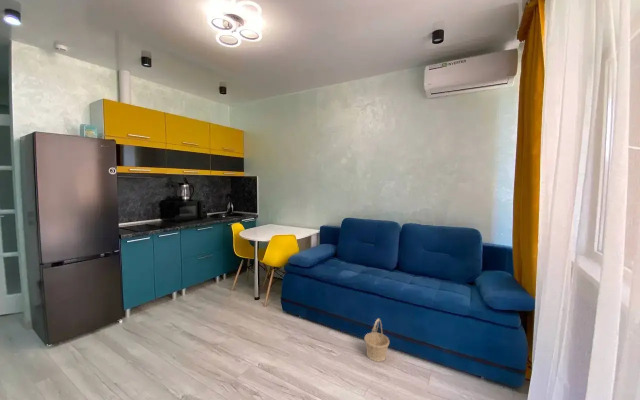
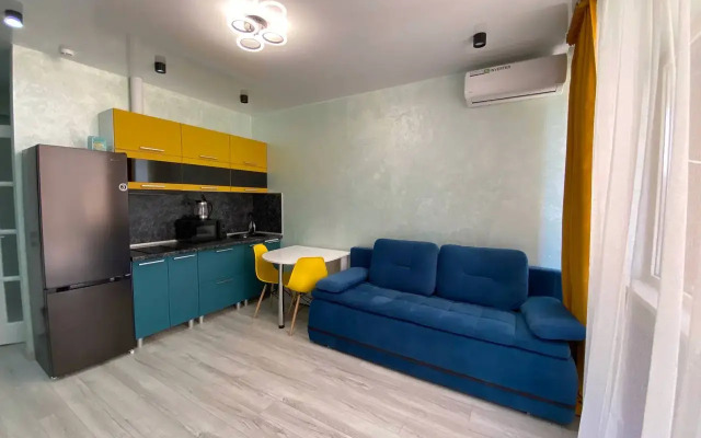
- basket [363,318,390,363]
